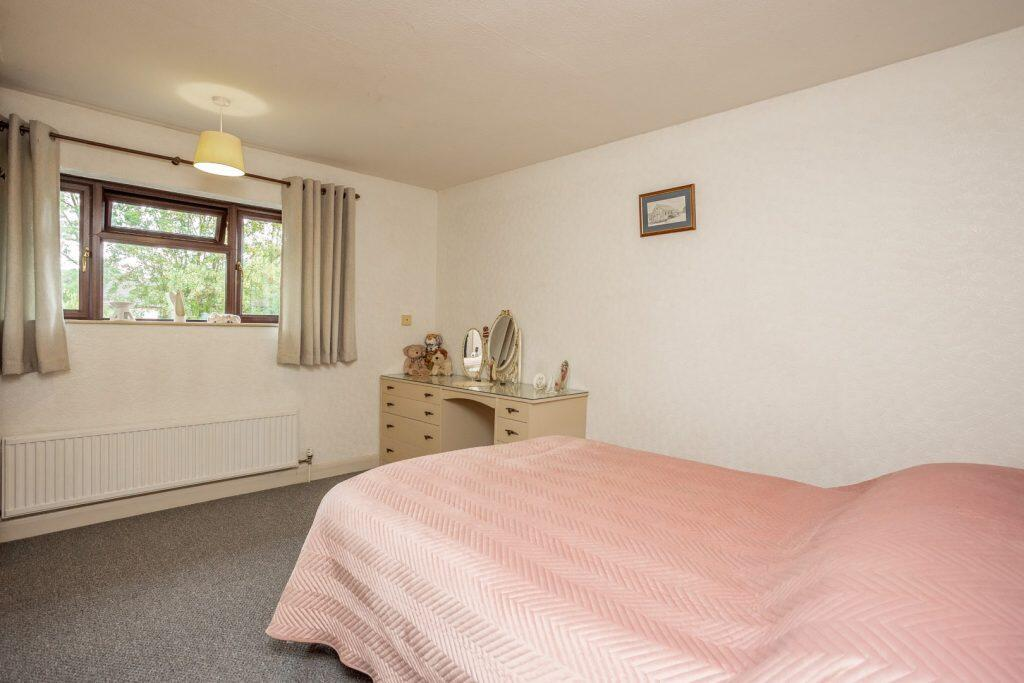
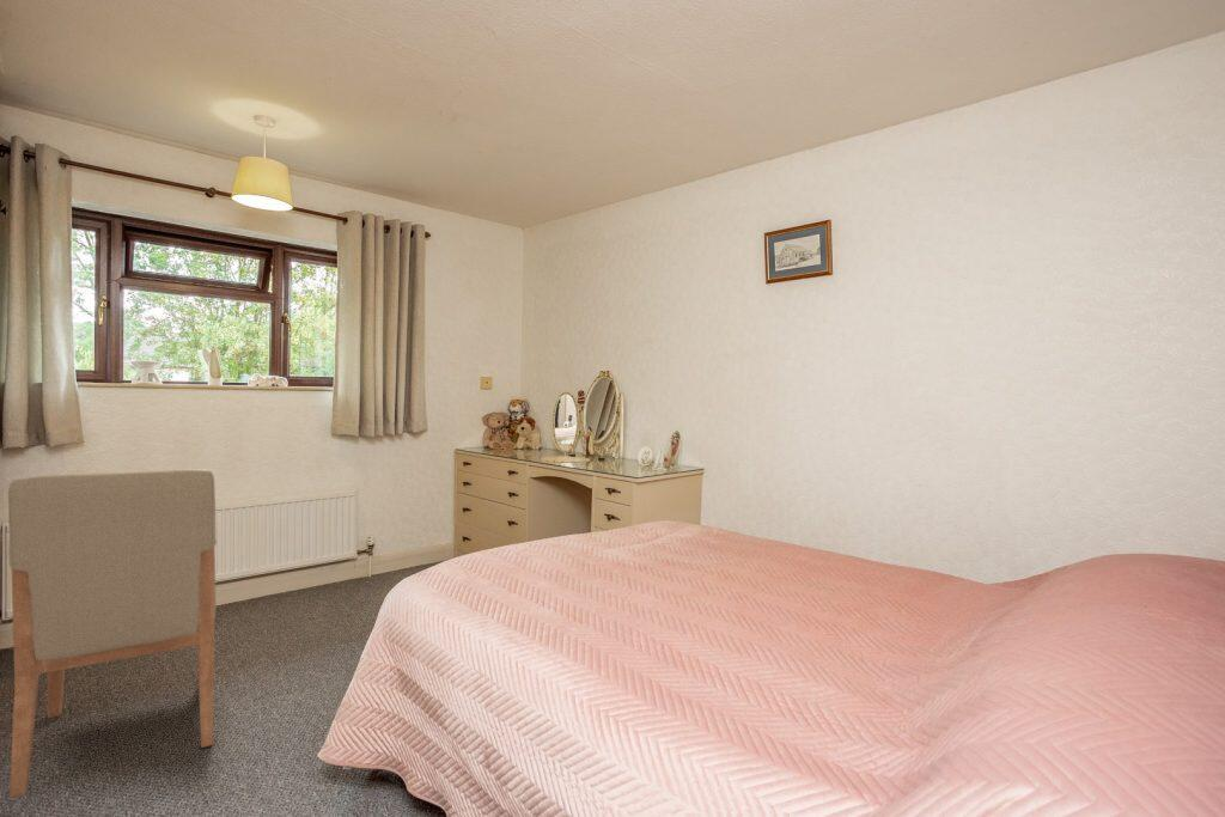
+ chair [7,468,218,799]
